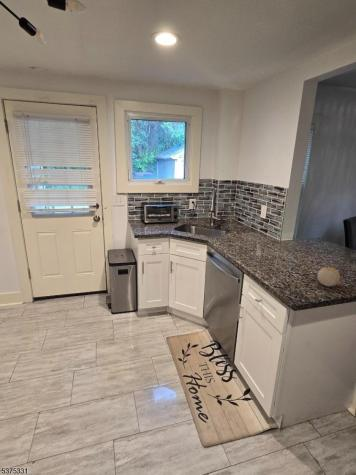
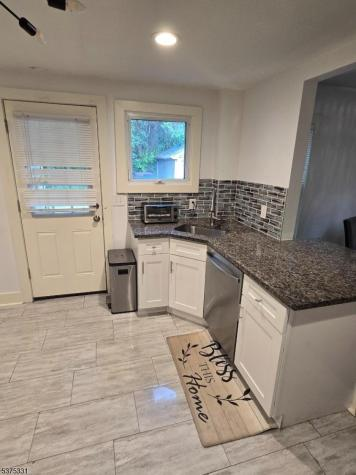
- fruit [317,266,341,287]
